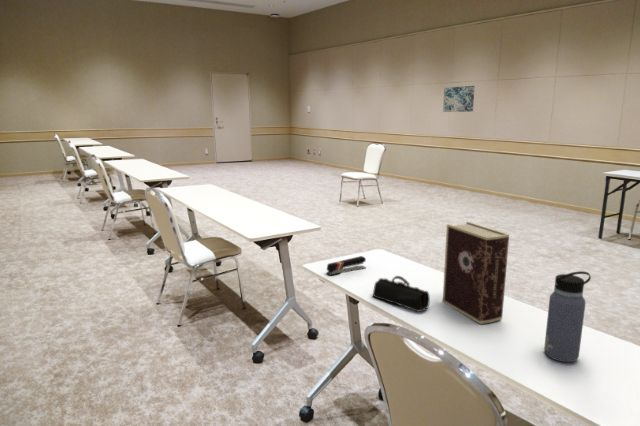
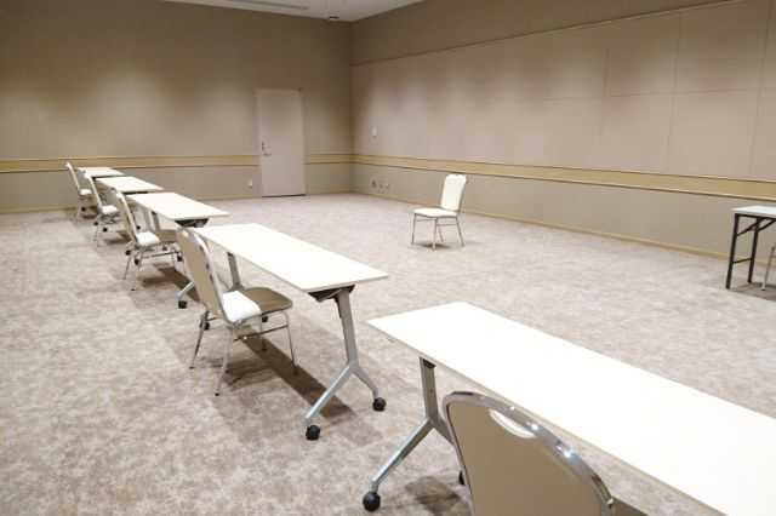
- book [442,221,510,325]
- water bottle [543,270,592,363]
- stapler [326,255,367,276]
- pencil case [372,275,431,313]
- wall art [442,85,476,113]
